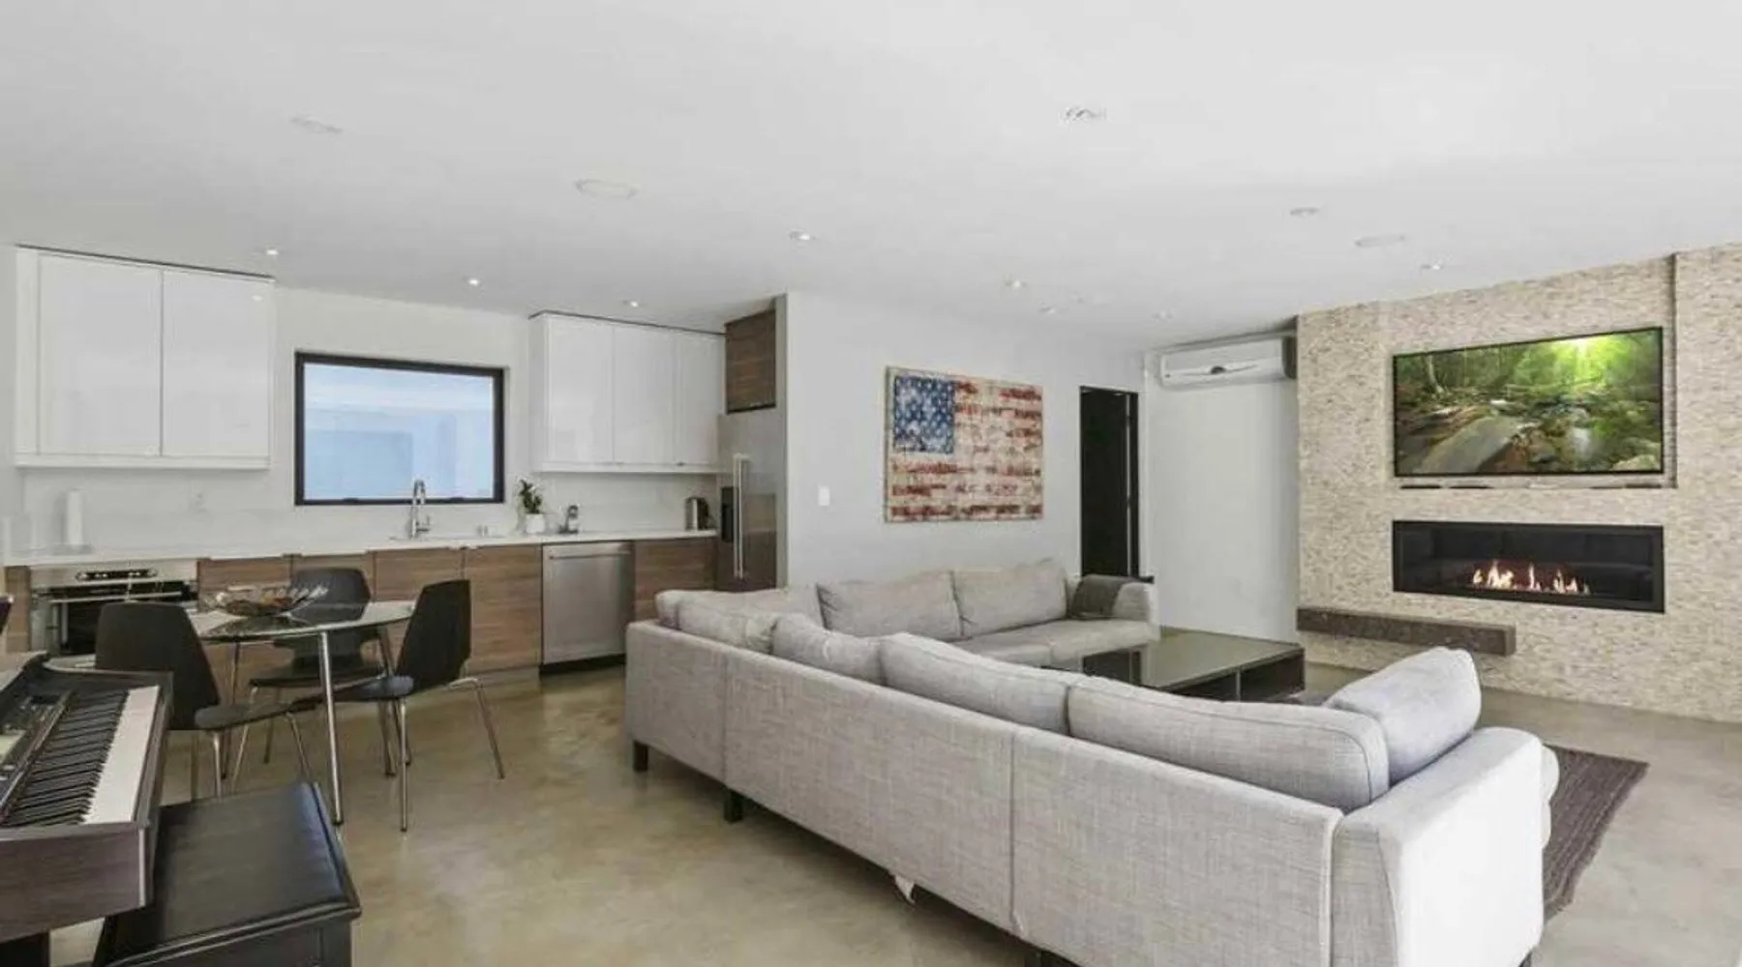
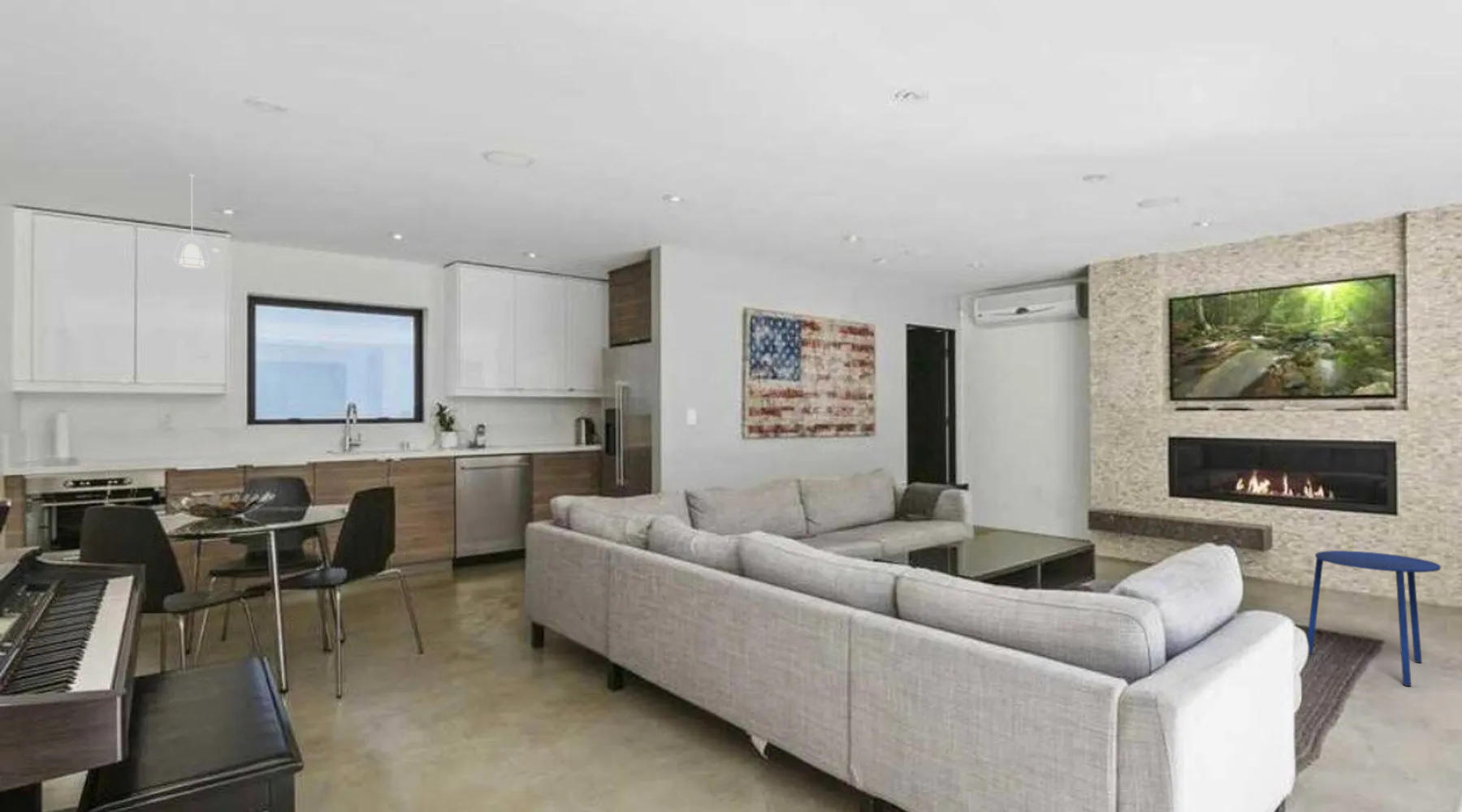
+ side table [1306,550,1442,687]
+ pendant lamp [172,173,211,270]
